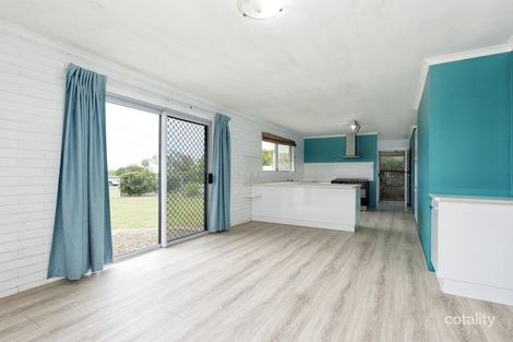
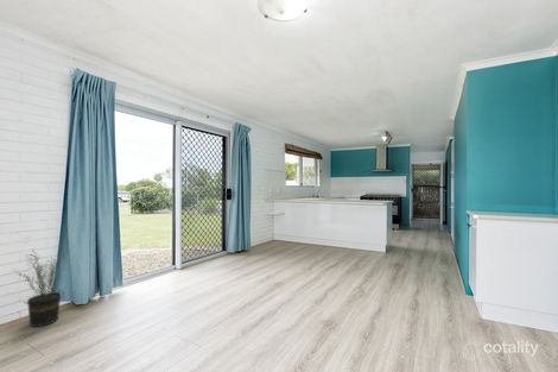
+ potted plant [12,246,72,328]
